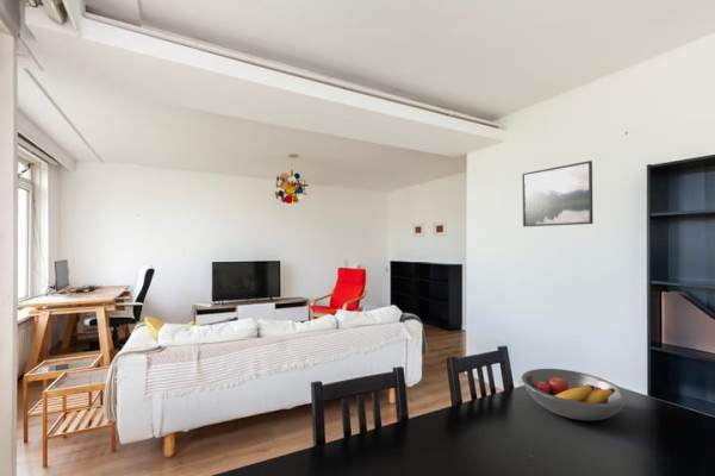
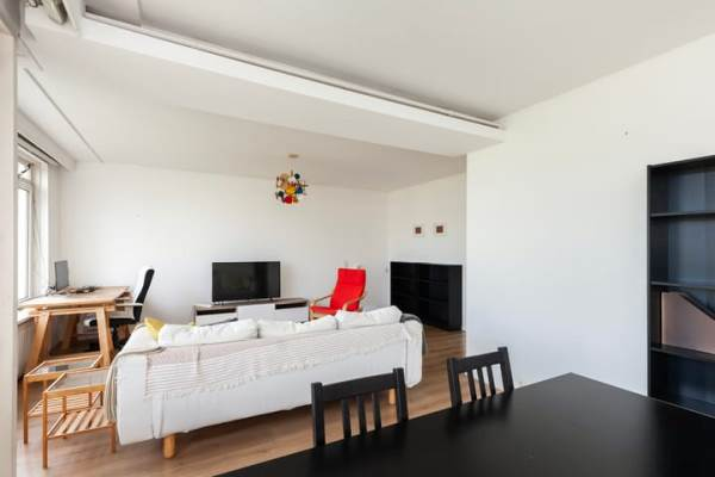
- fruit bowl [520,368,629,422]
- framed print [521,159,593,227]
